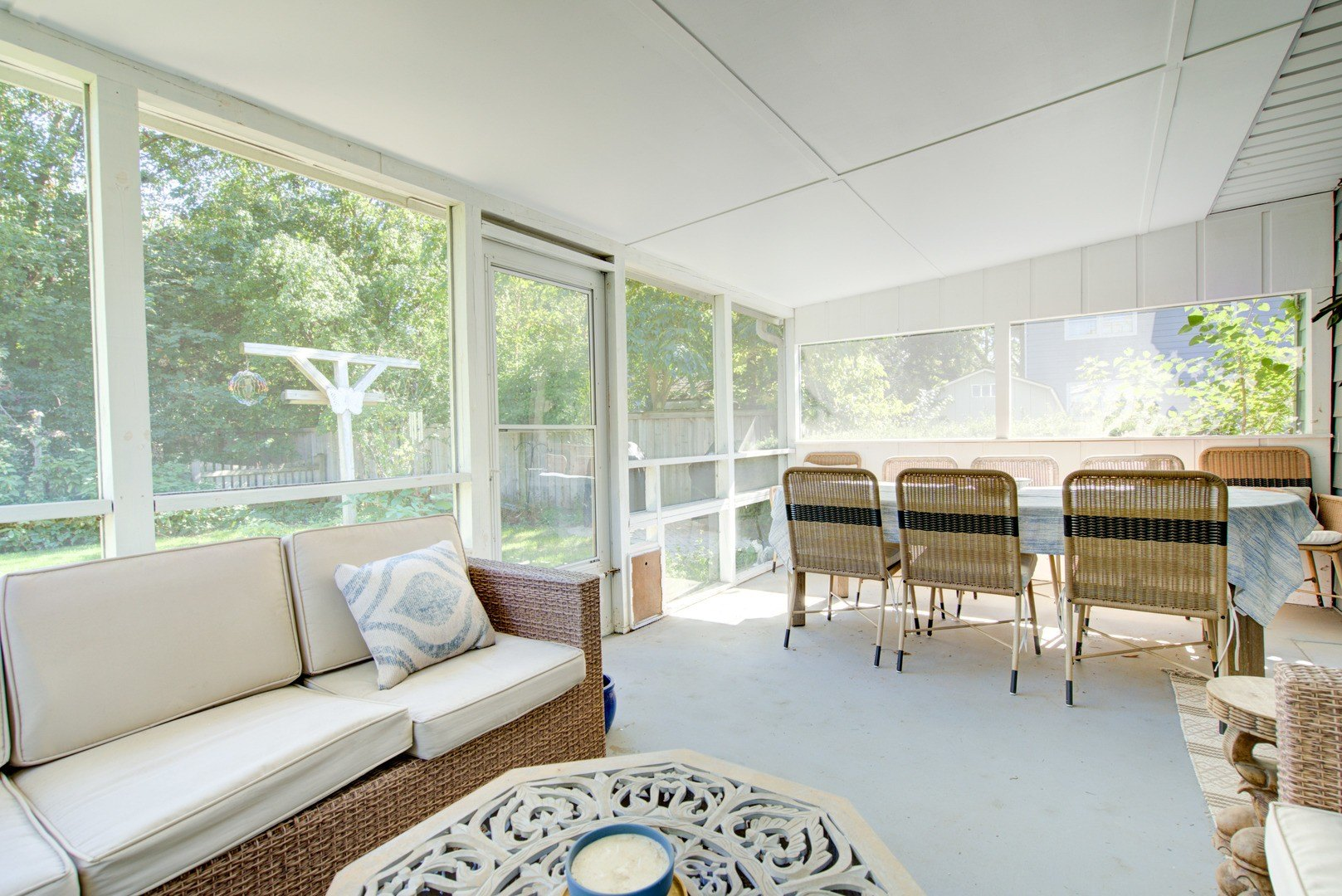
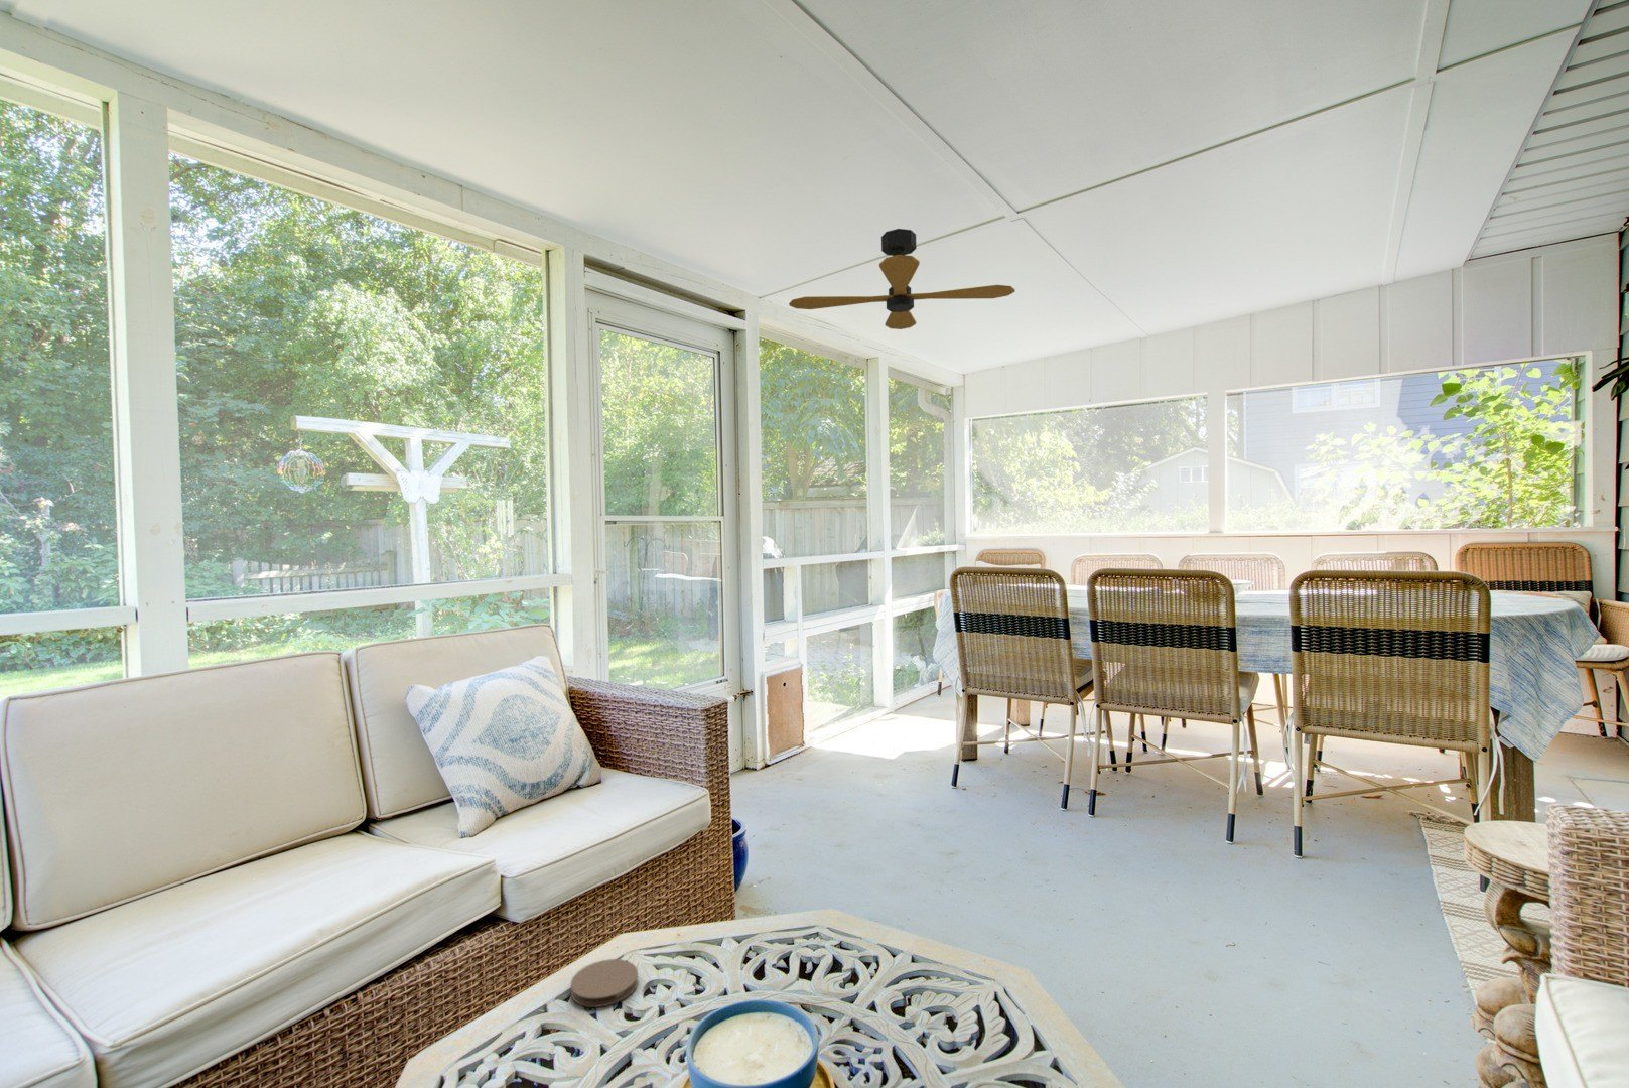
+ ceiling fan [788,227,1016,330]
+ coaster [571,958,638,1008]
